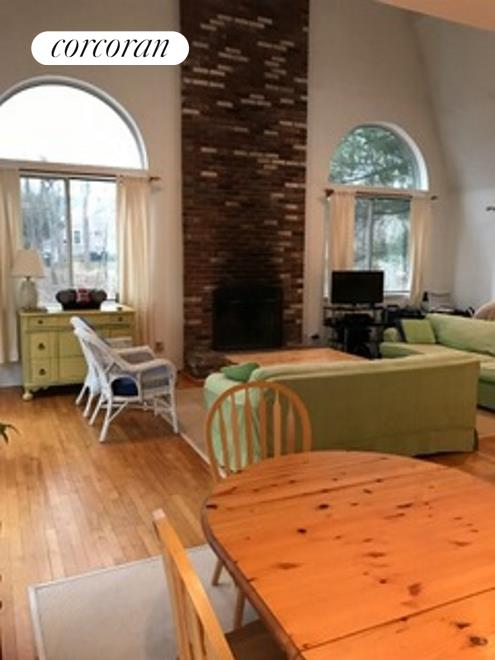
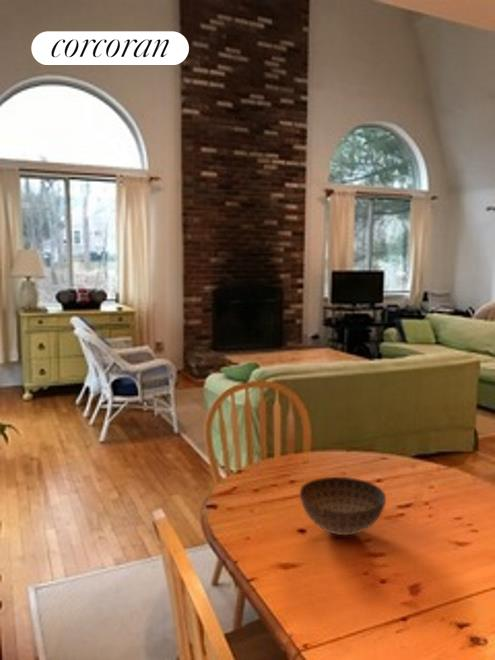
+ bowl [299,476,387,536]
